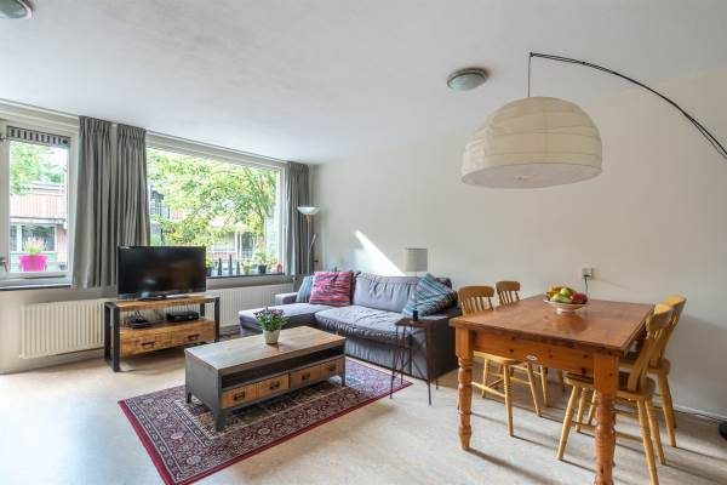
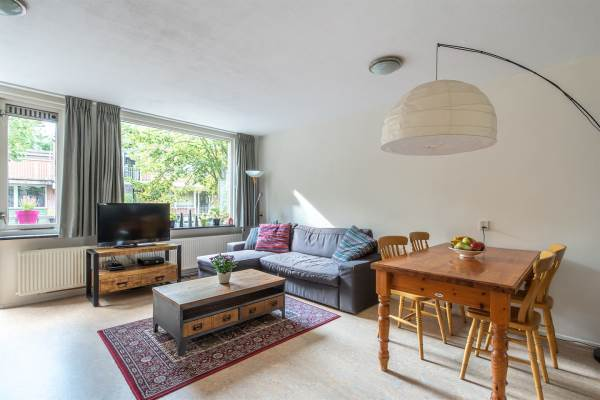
- side table [389,316,440,406]
- table lamp [402,247,429,324]
